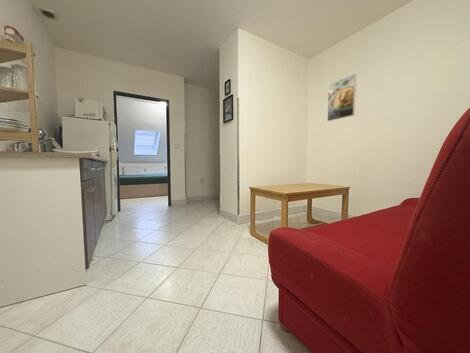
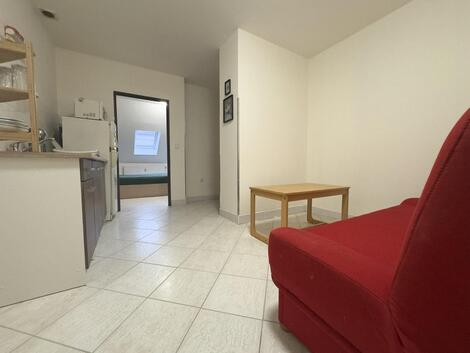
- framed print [326,73,357,122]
